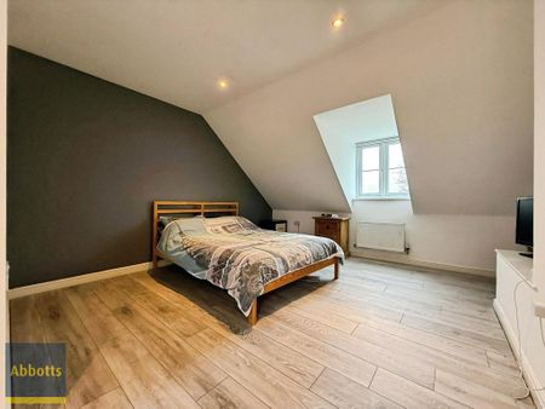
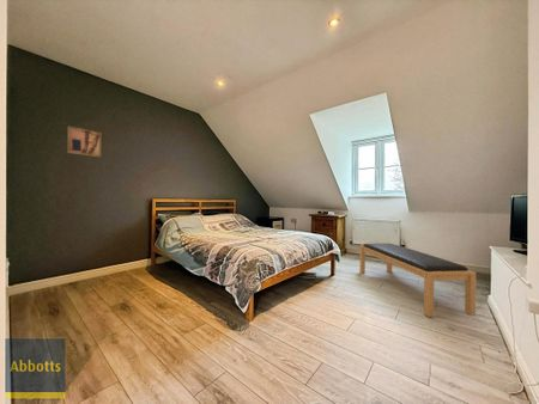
+ bench [358,243,477,318]
+ wall art [67,124,102,158]
